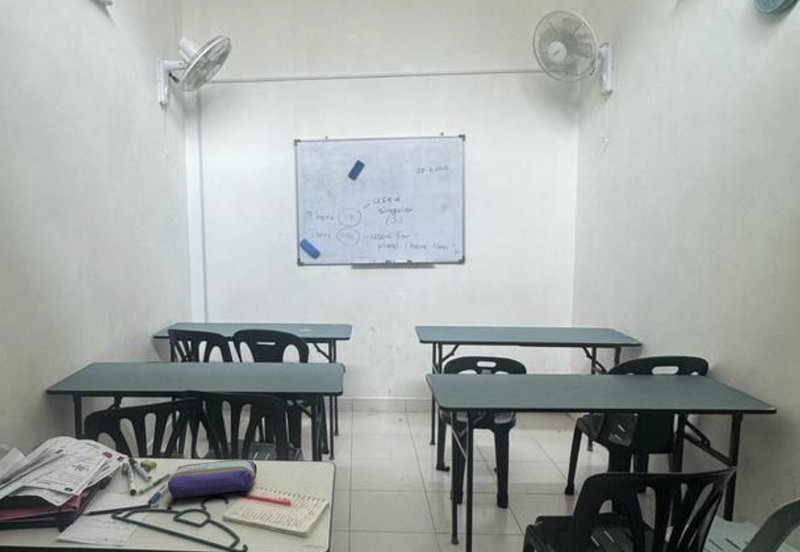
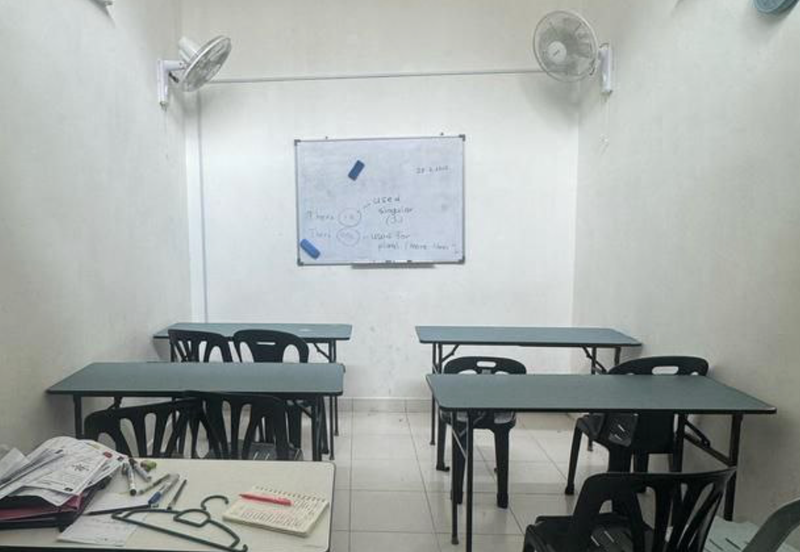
- pencil case [167,458,258,499]
